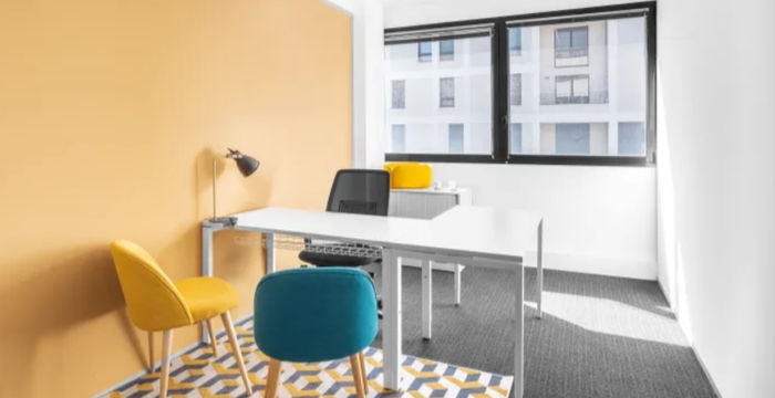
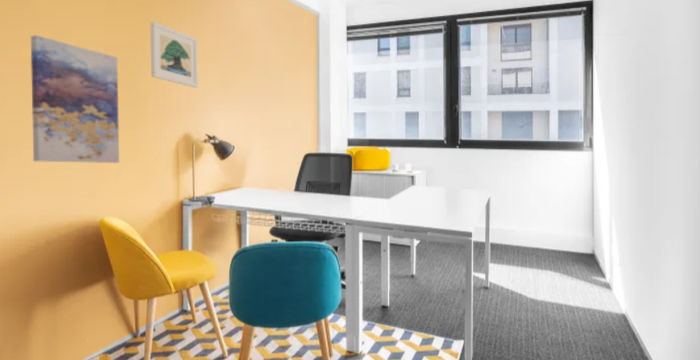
+ wall art [30,34,120,164]
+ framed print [149,21,199,89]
